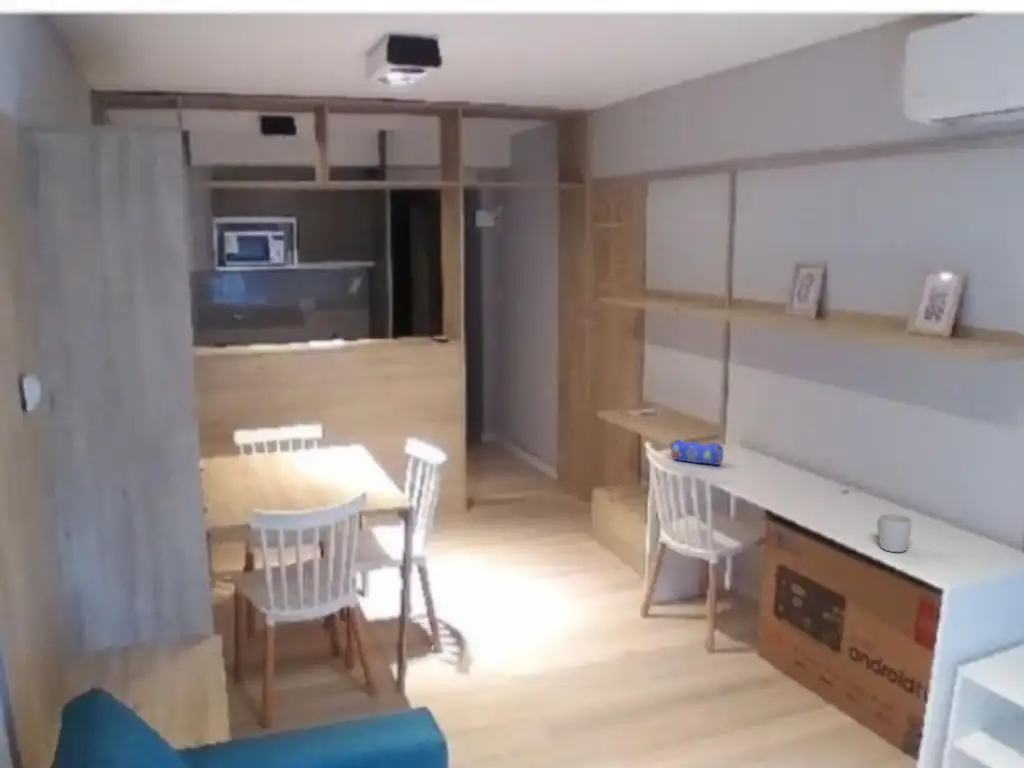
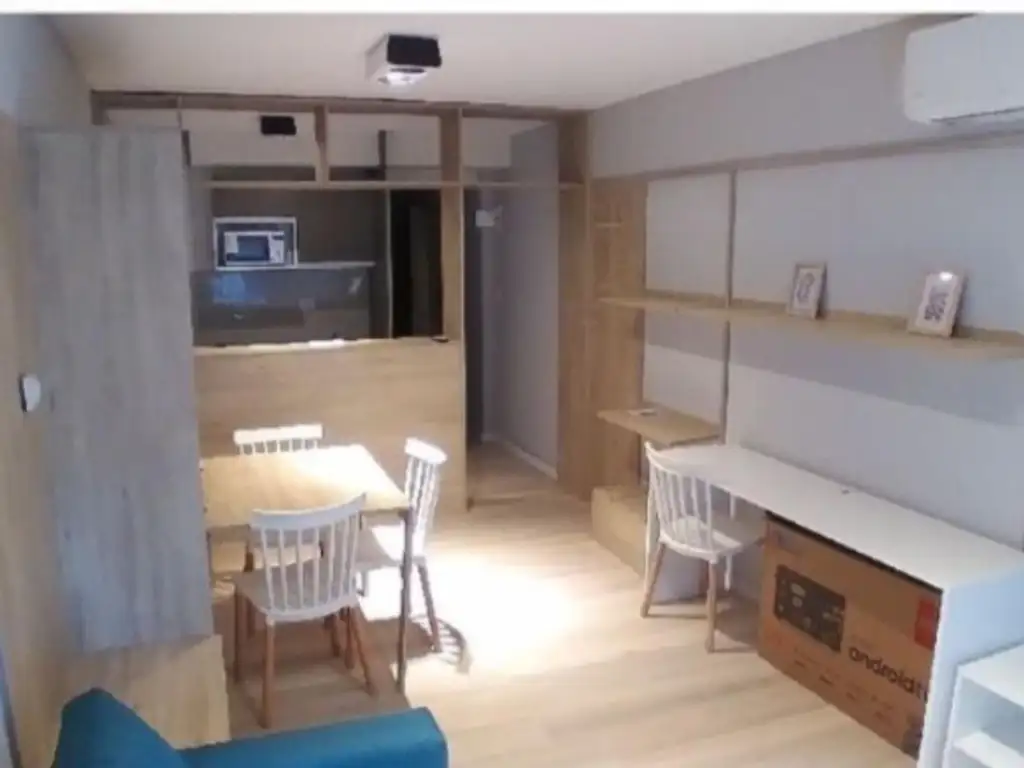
- mug [876,513,912,553]
- pencil case [668,437,724,466]
